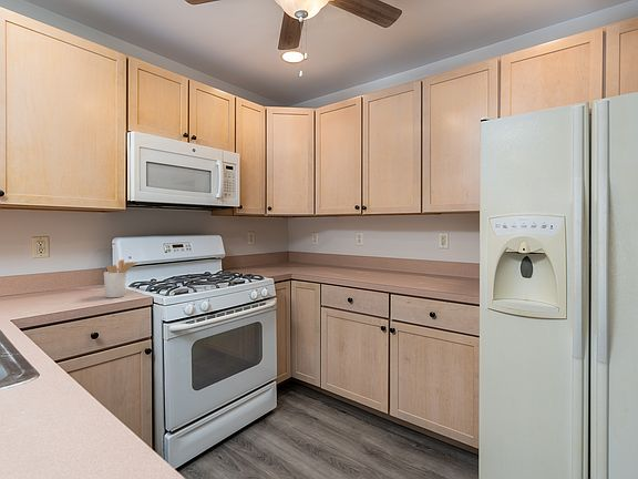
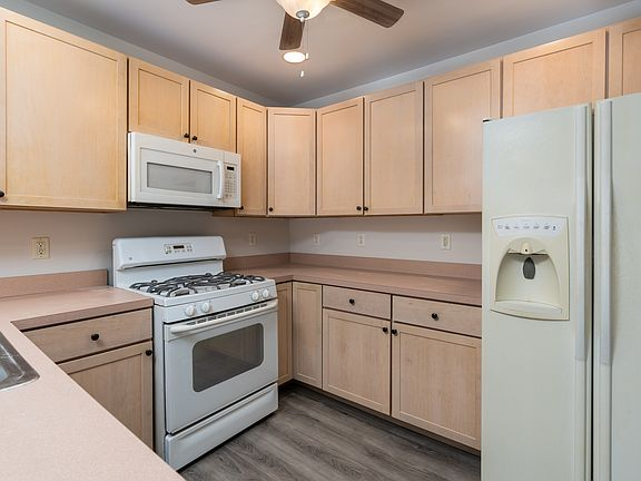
- utensil holder [103,258,138,298]
